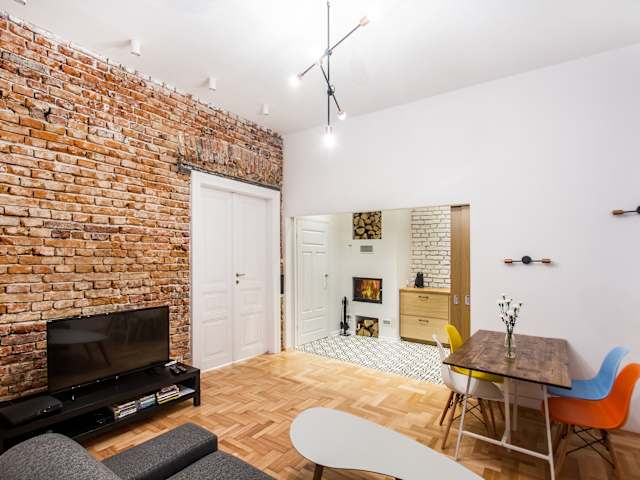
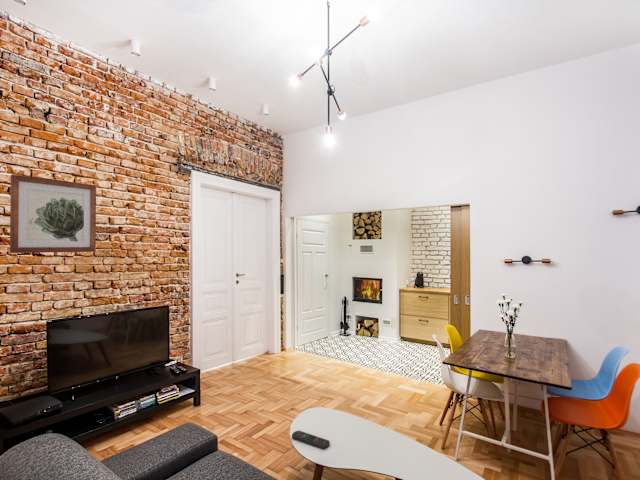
+ remote control [291,430,331,450]
+ wall art [9,174,97,254]
